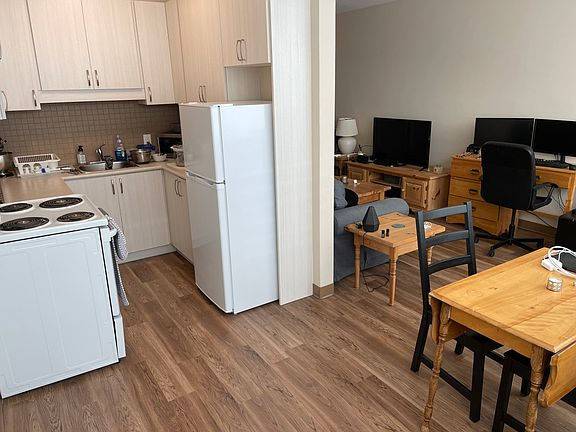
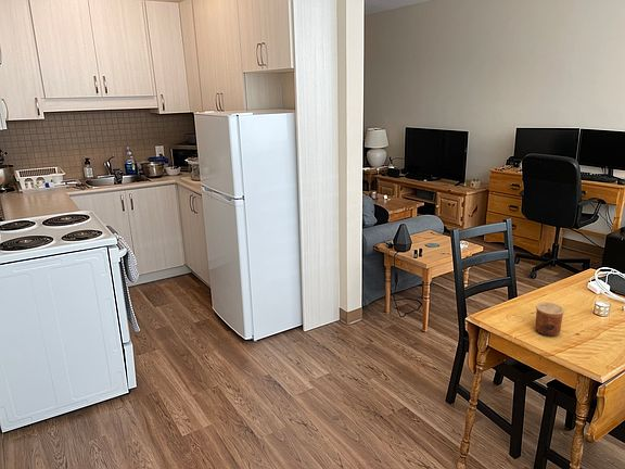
+ cup [534,302,565,337]
